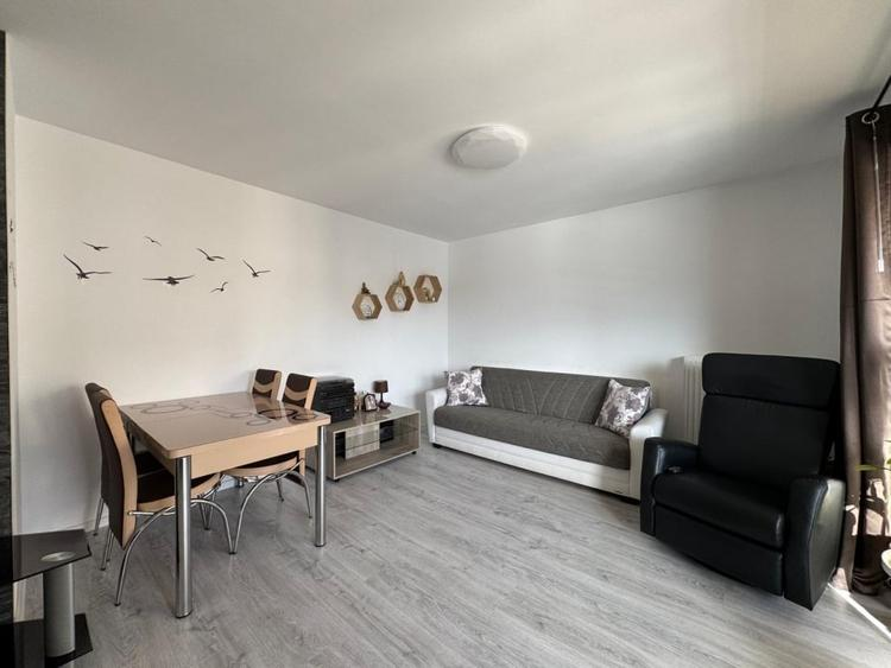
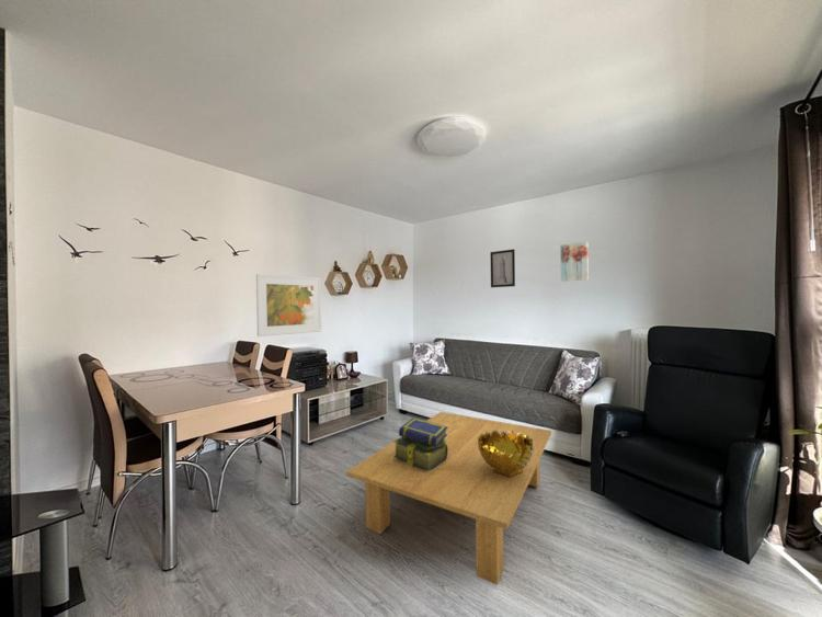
+ stack of books [392,416,448,472]
+ coffee table [345,411,552,586]
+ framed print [255,273,322,338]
+ decorative bowl [478,430,534,479]
+ wall art [560,241,590,283]
+ wall art [489,249,516,288]
